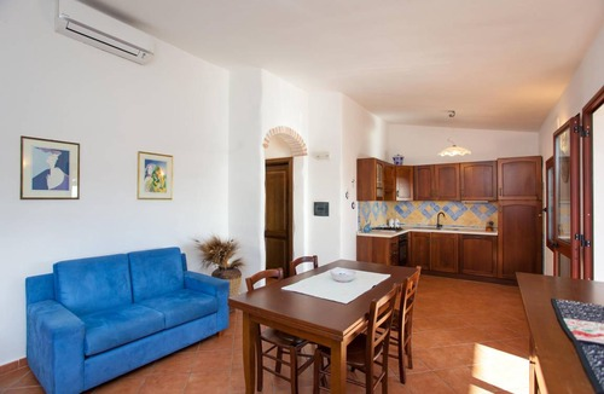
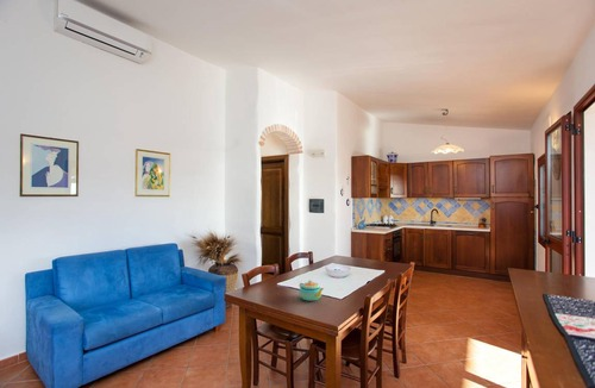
+ teapot [299,280,325,302]
